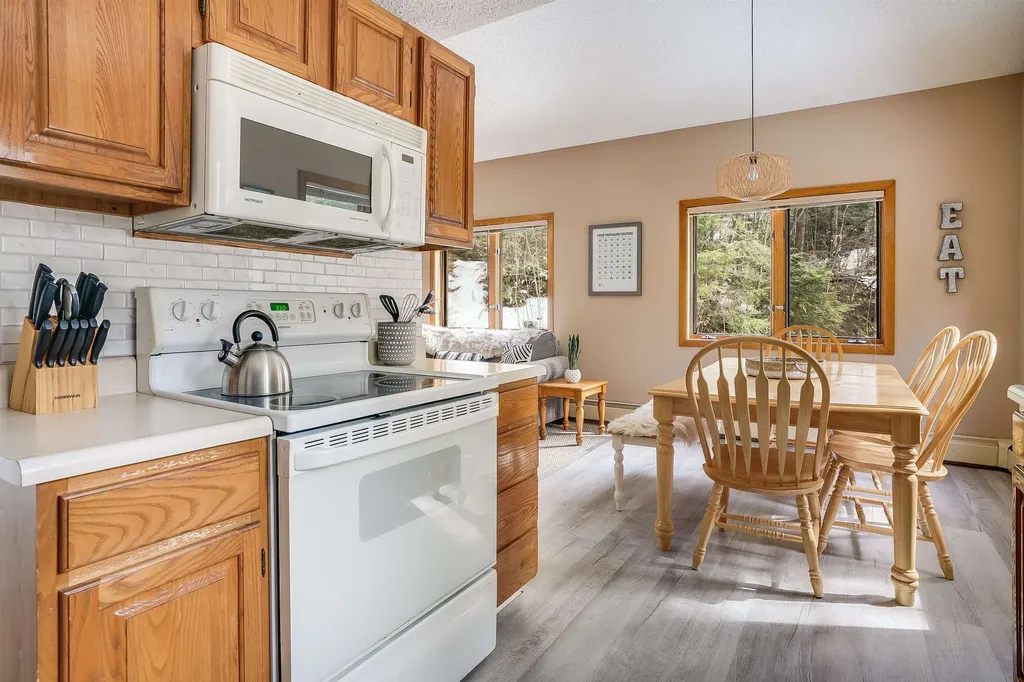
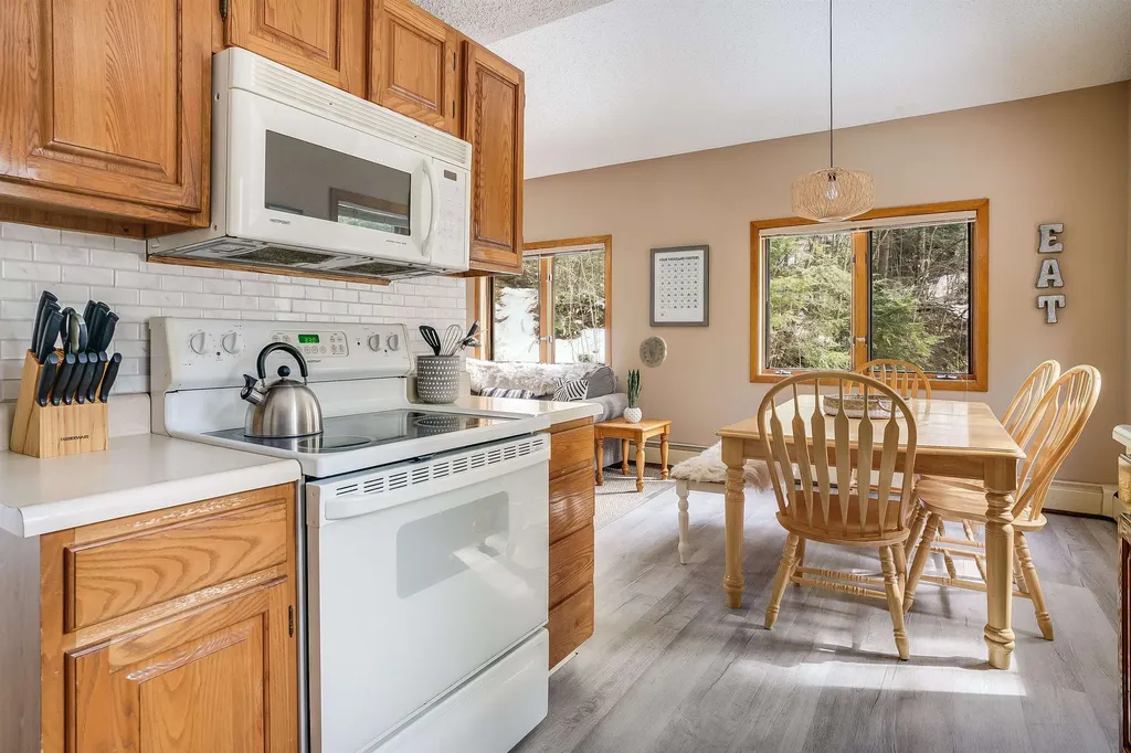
+ decorative plate [638,336,668,369]
